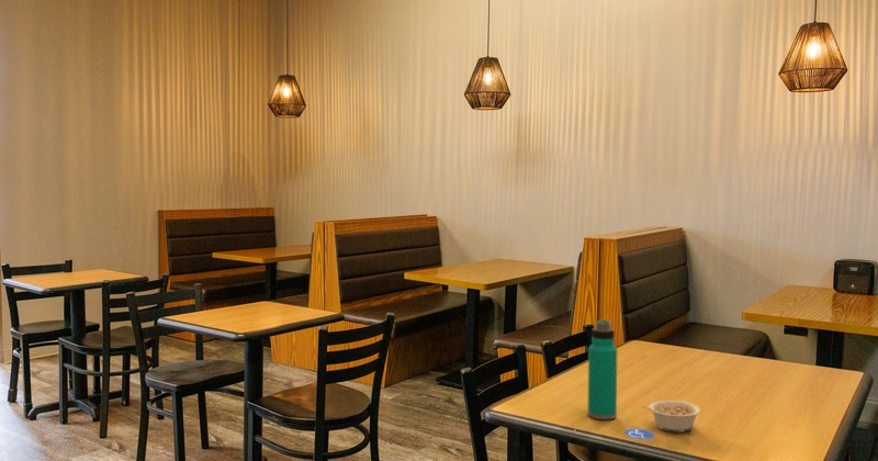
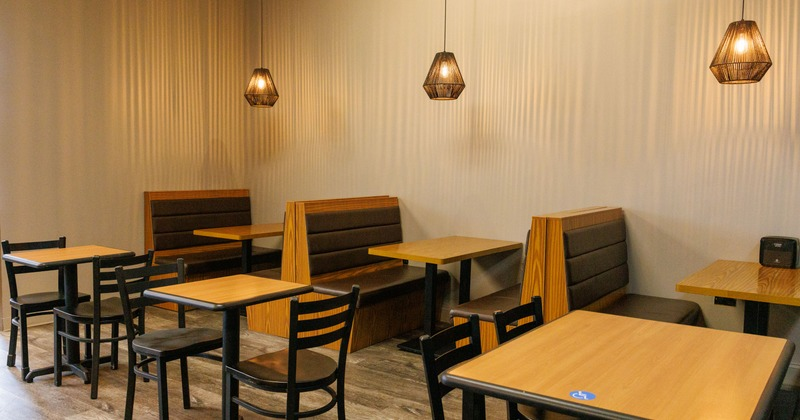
- legume [641,400,701,434]
- water bottle [586,318,619,420]
